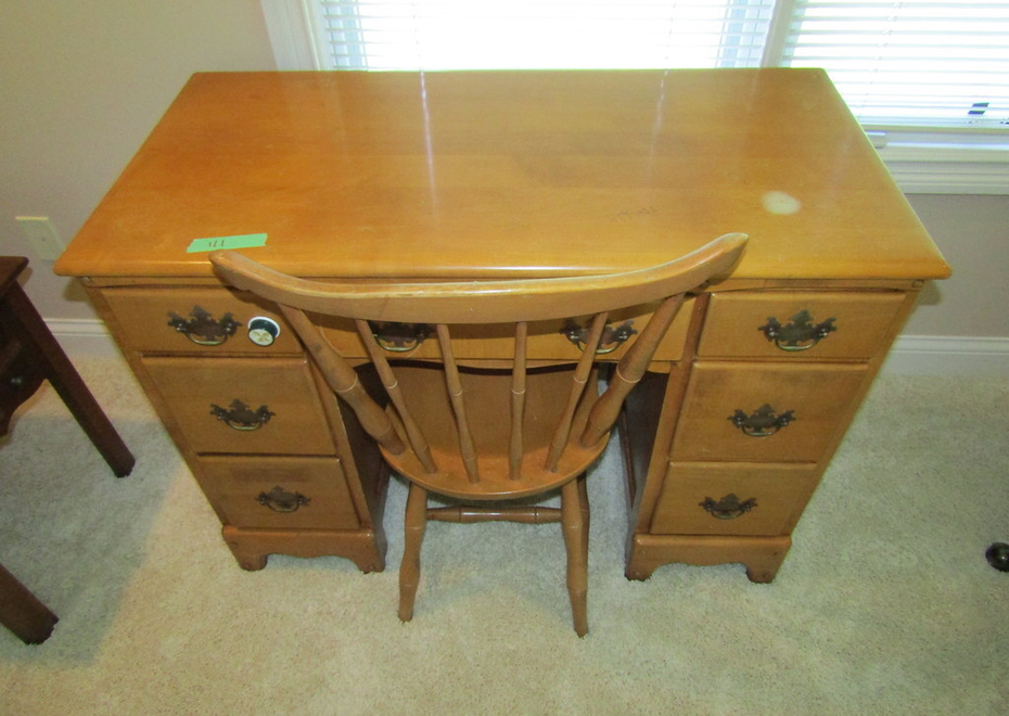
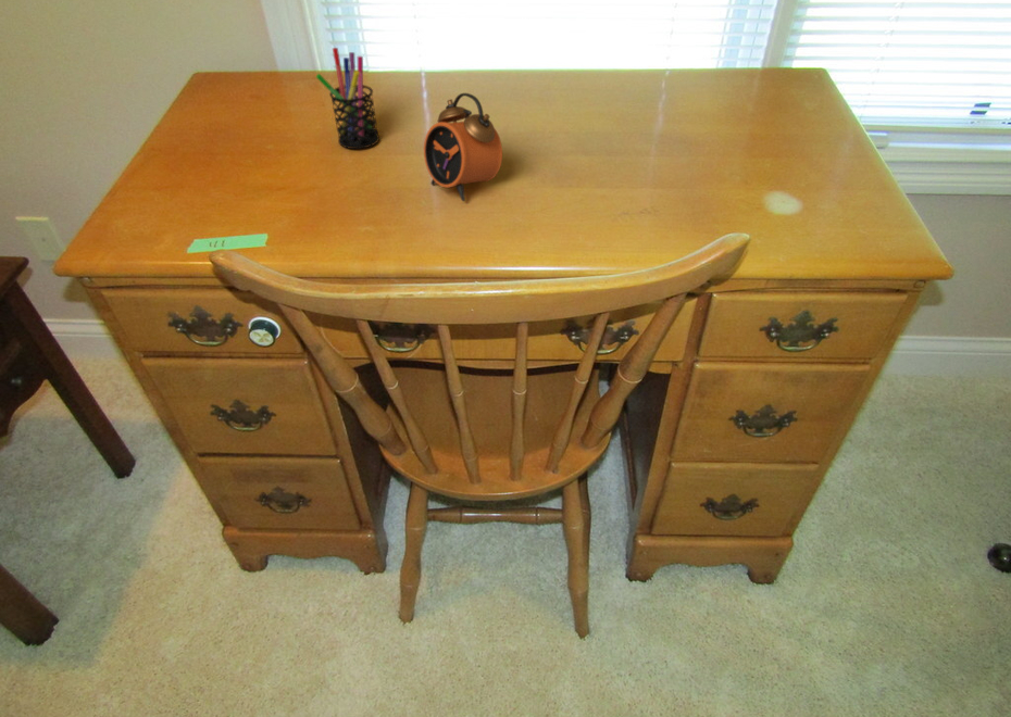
+ pen holder [315,47,380,150]
+ alarm clock [423,92,503,202]
